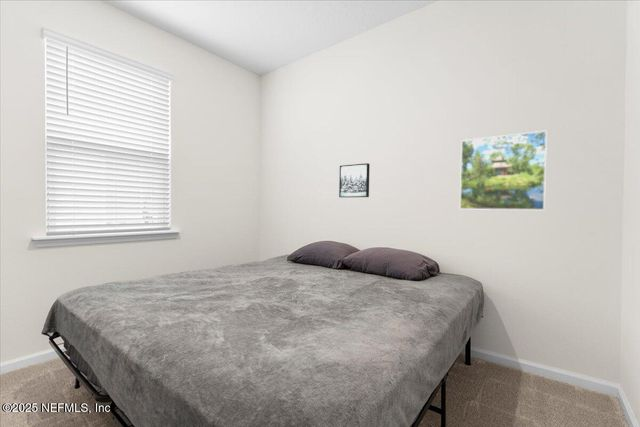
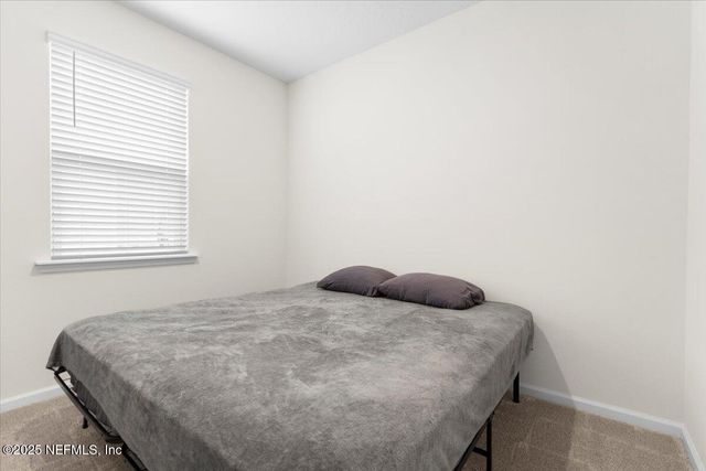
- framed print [459,129,548,211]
- wall art [338,162,371,198]
